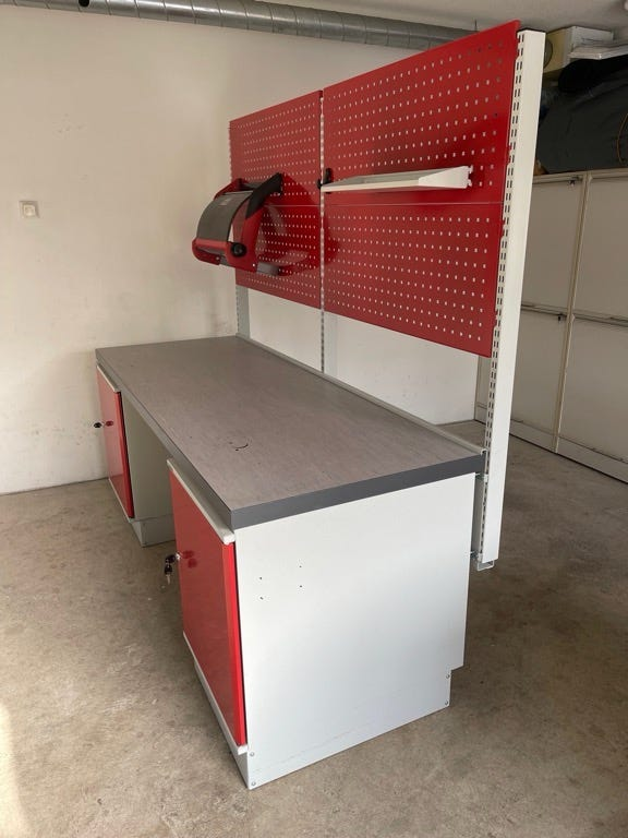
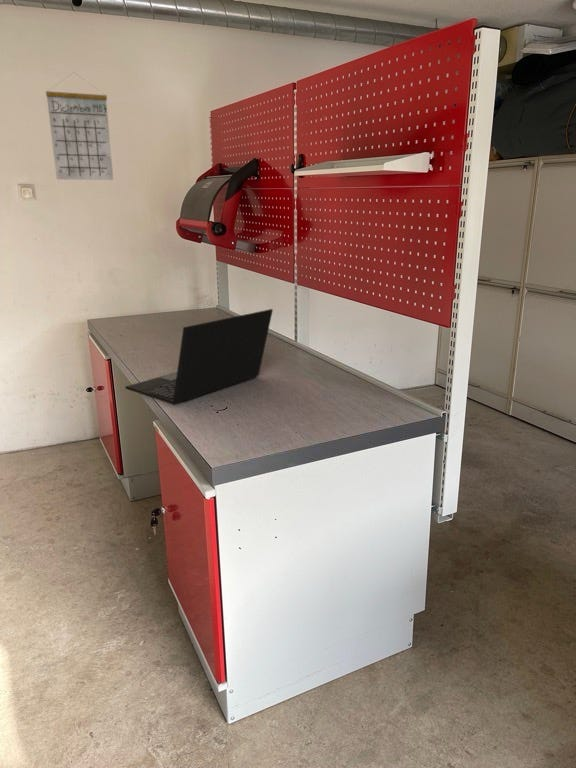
+ laptop [124,308,274,406]
+ calendar [45,71,114,181]
